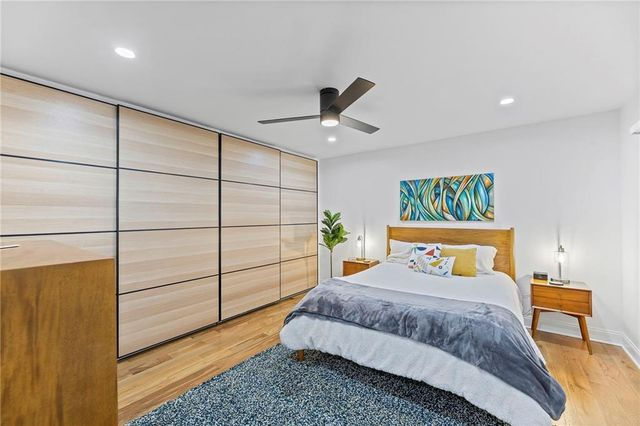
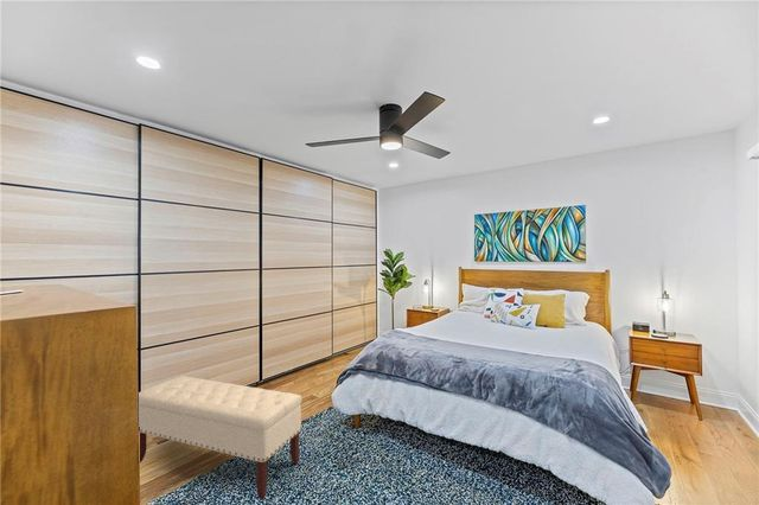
+ bench [138,375,302,500]
